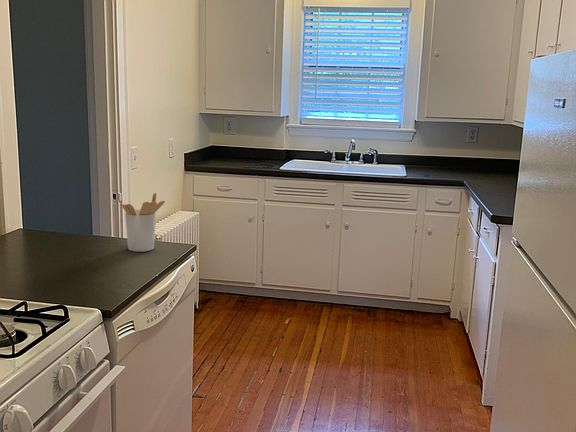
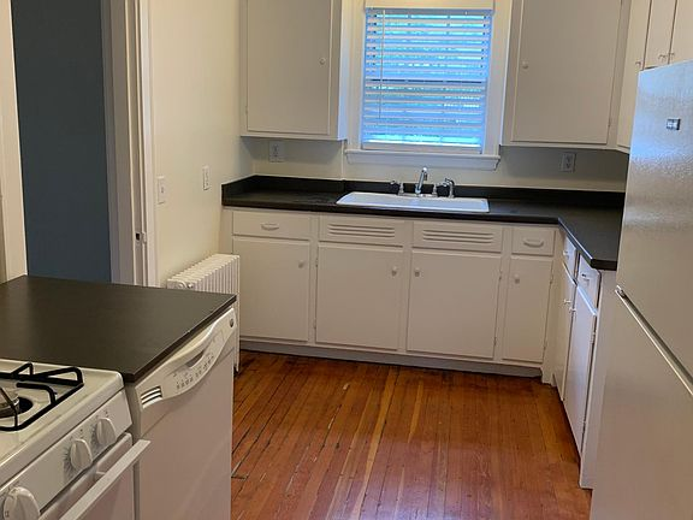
- utensil holder [121,192,166,253]
